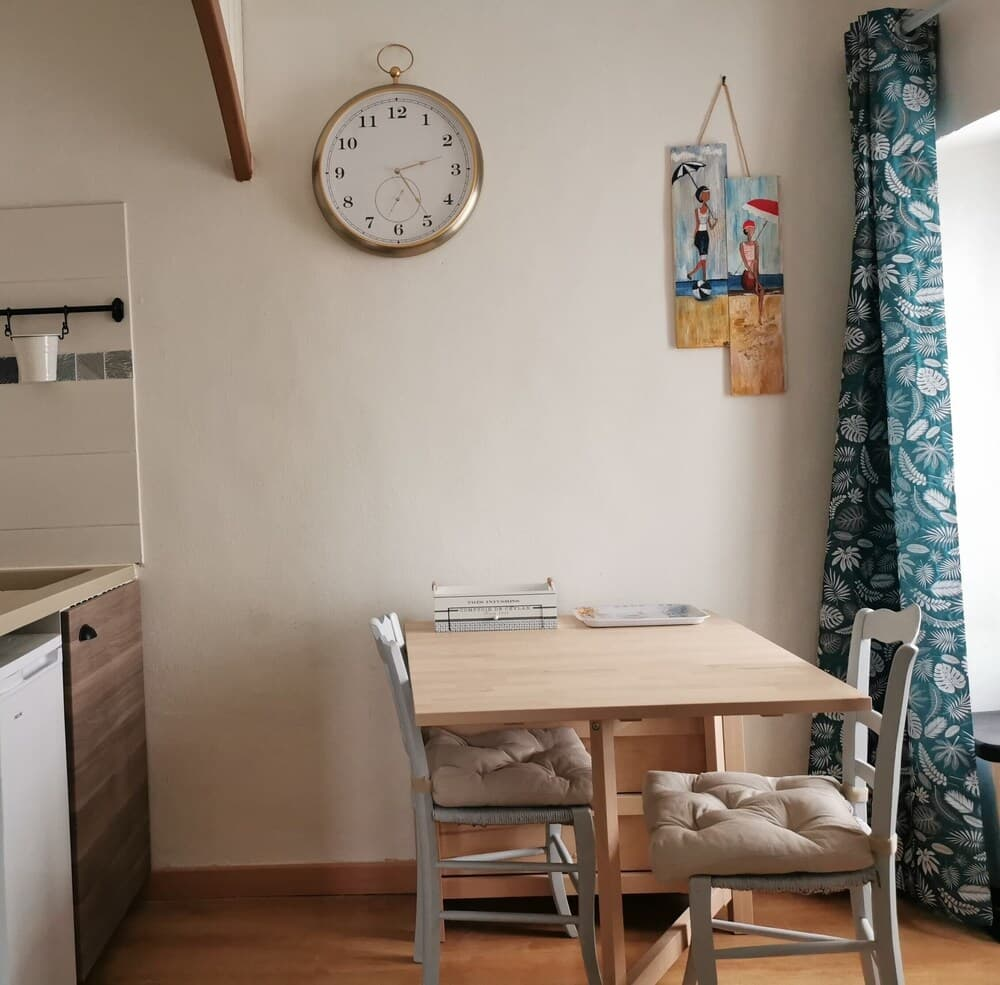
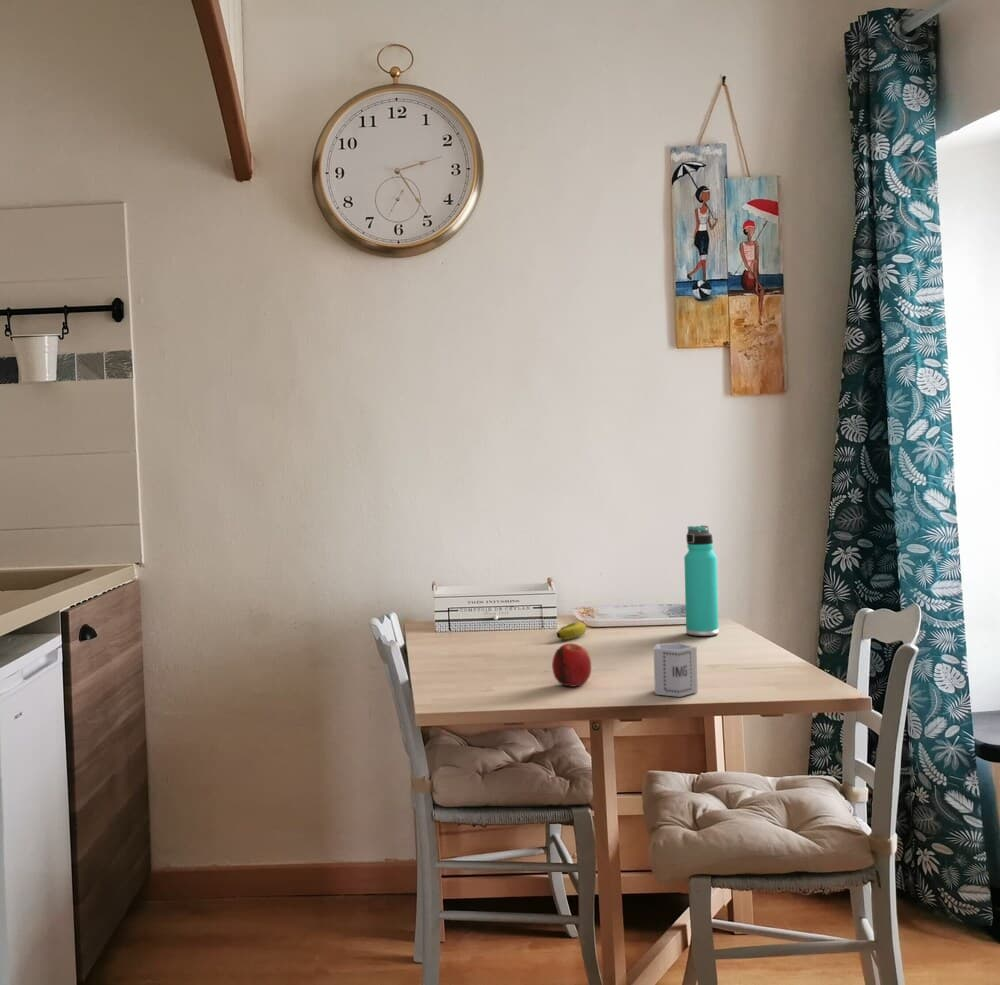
+ thermos bottle [683,524,720,637]
+ fruit [551,643,592,688]
+ banana [556,621,587,641]
+ cup [653,642,699,698]
